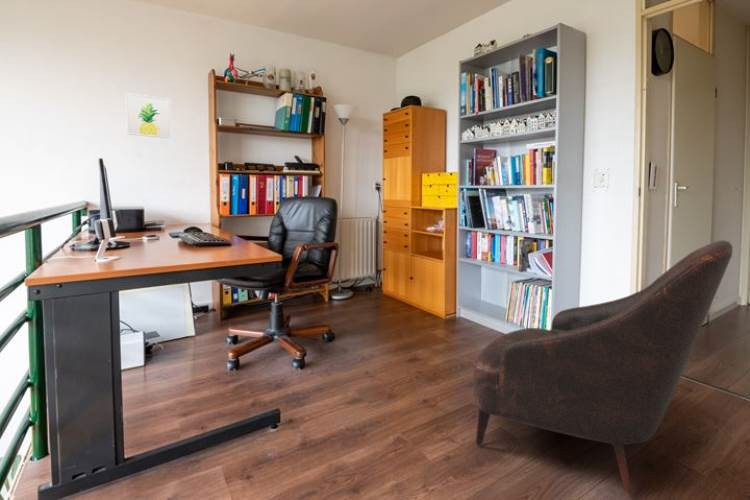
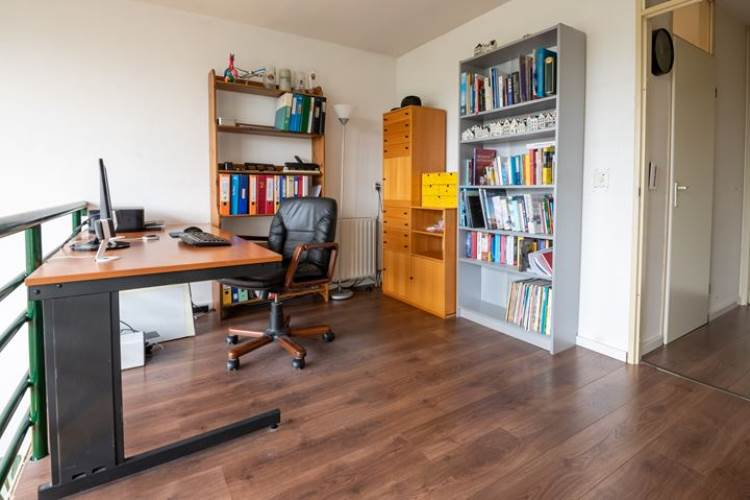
- wall art [124,92,172,139]
- armchair [472,239,734,495]
